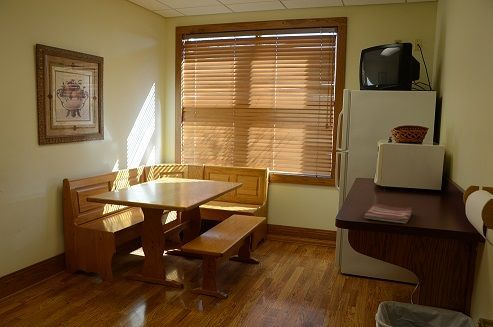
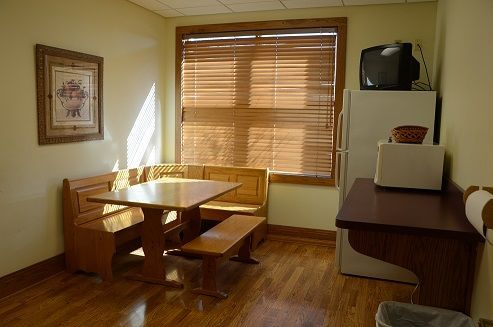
- dish towel [363,203,413,225]
